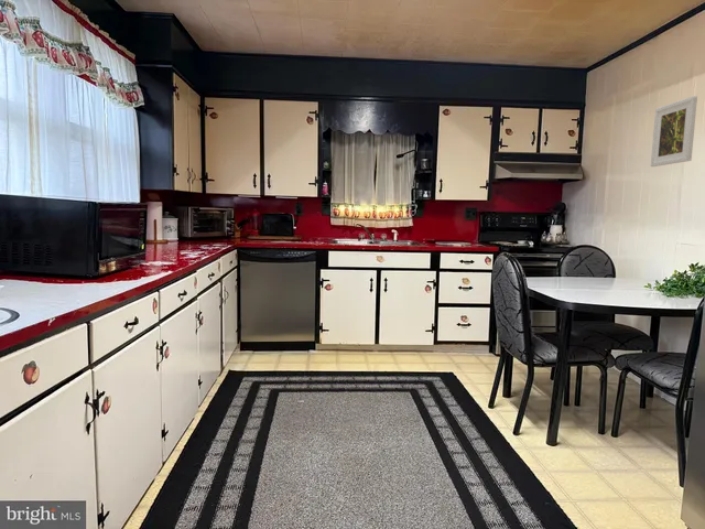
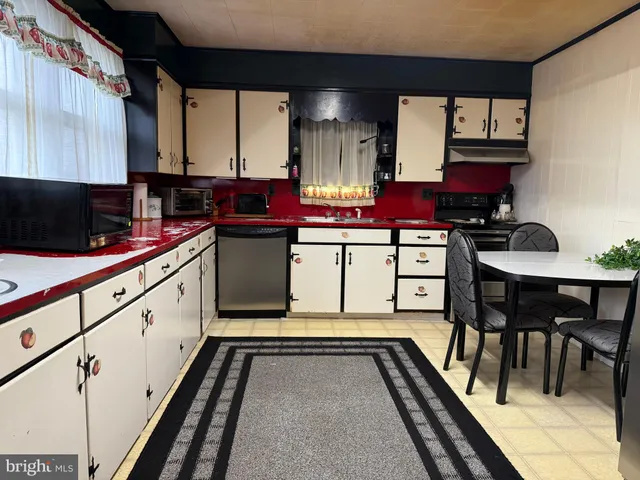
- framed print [650,95,698,168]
